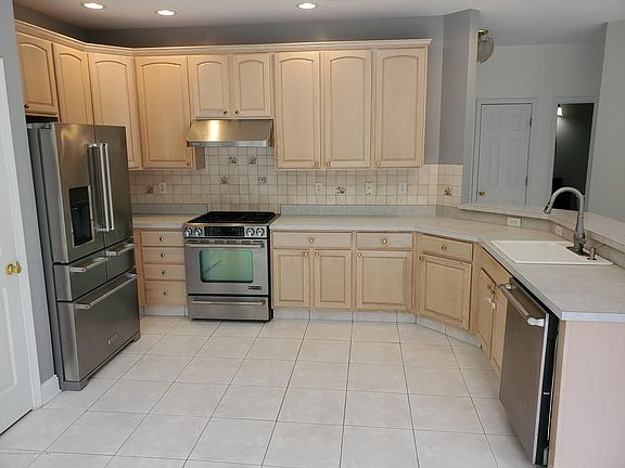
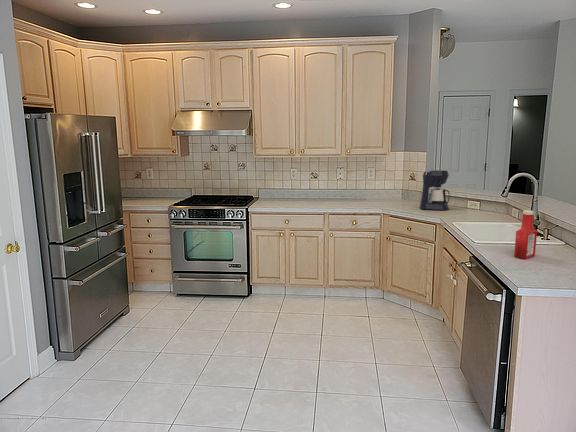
+ soap bottle [513,209,538,260]
+ coffee maker [419,169,451,211]
